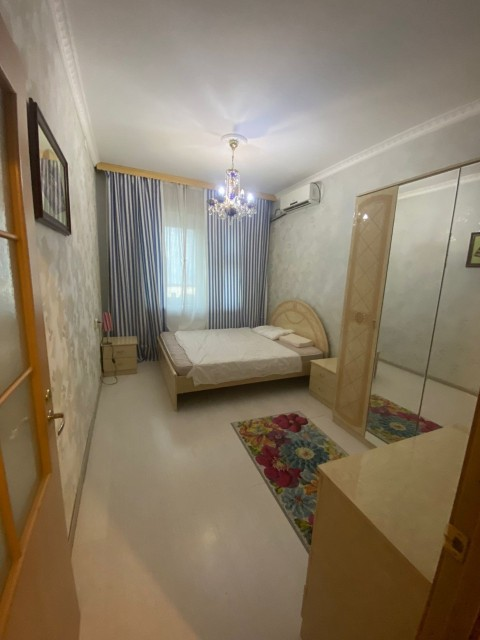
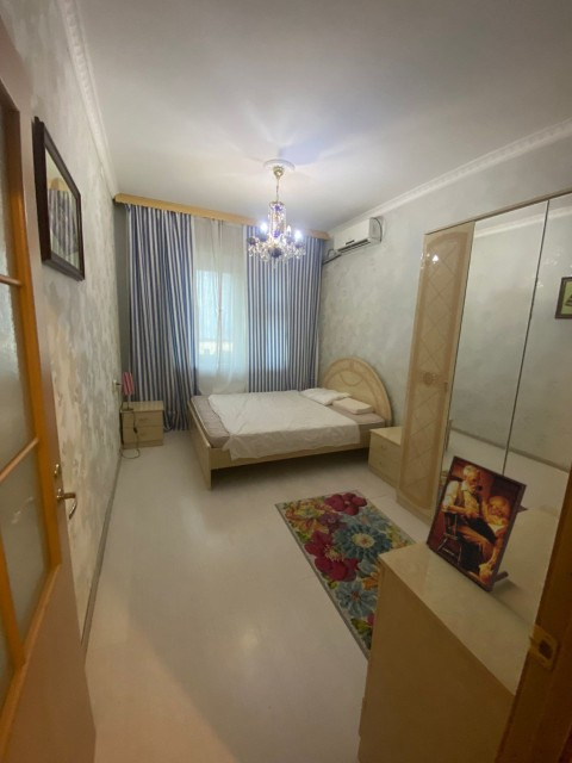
+ picture frame [424,454,528,593]
